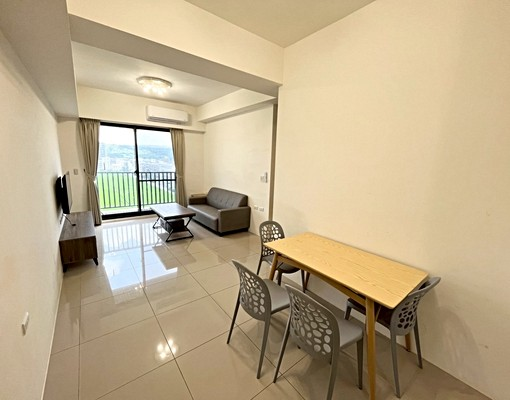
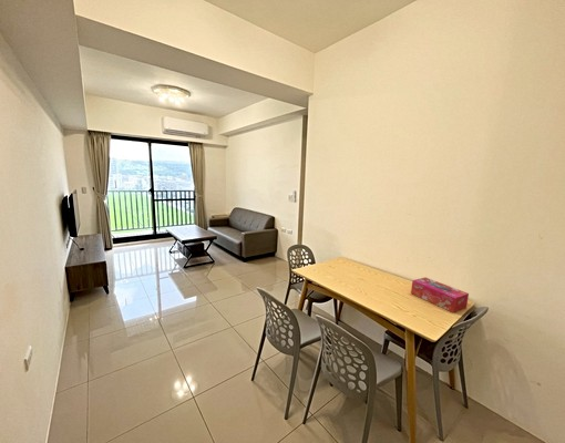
+ tissue box [410,276,470,313]
